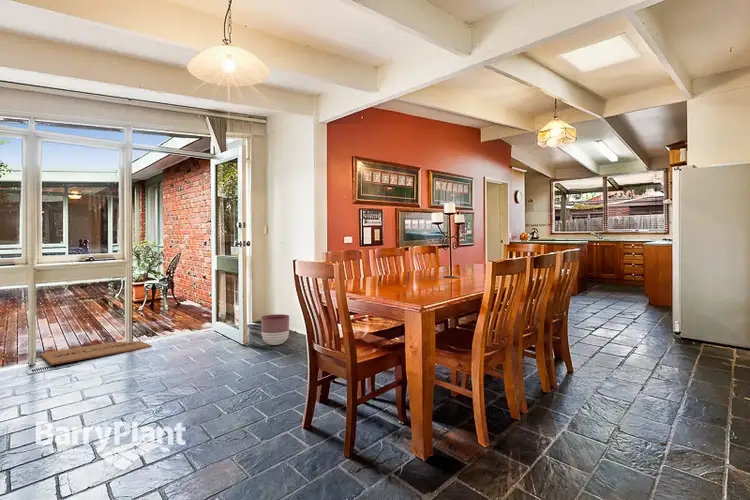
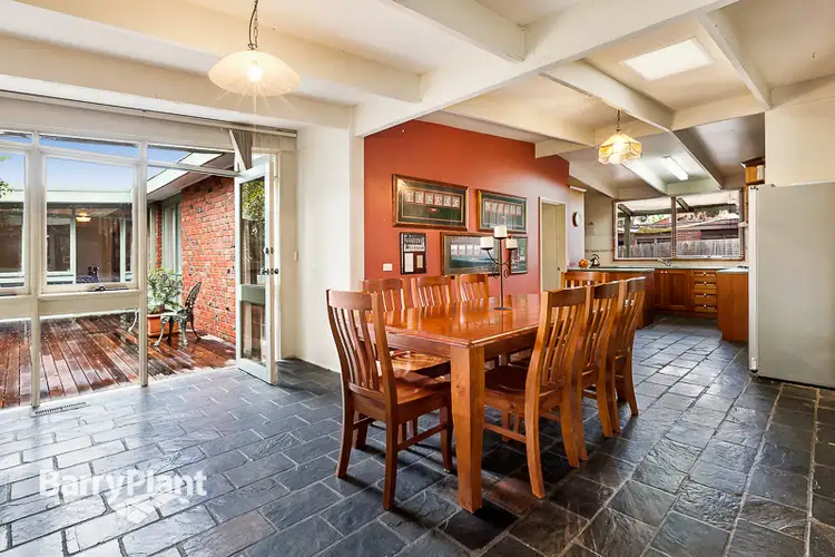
- doormat [39,340,153,366]
- planter [260,313,290,346]
